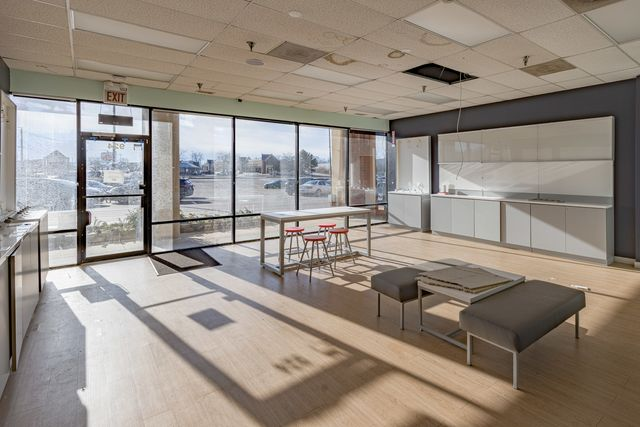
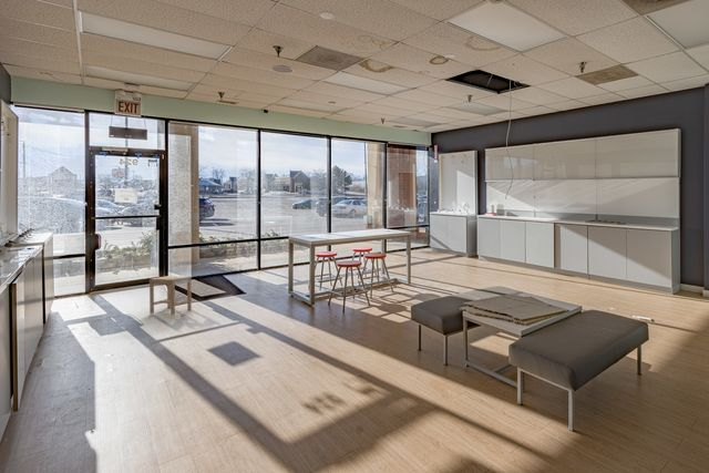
+ stool [148,275,193,316]
